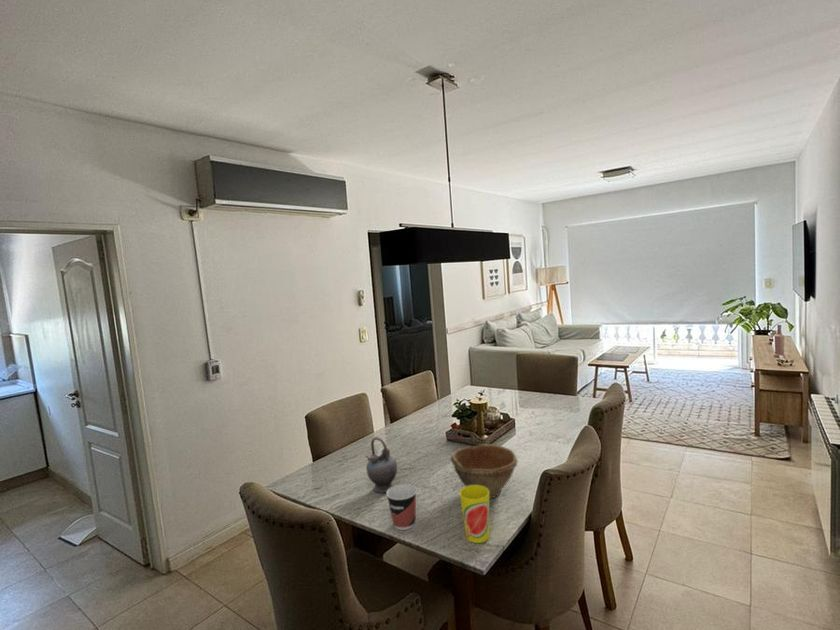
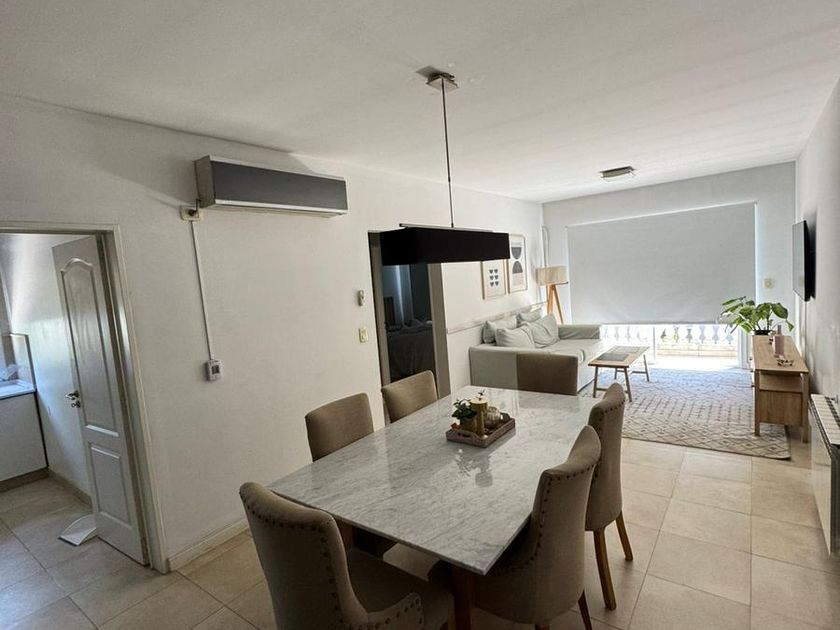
- teapot [365,436,398,493]
- cup [385,483,418,531]
- cup [458,485,490,544]
- bowl [449,443,519,500]
